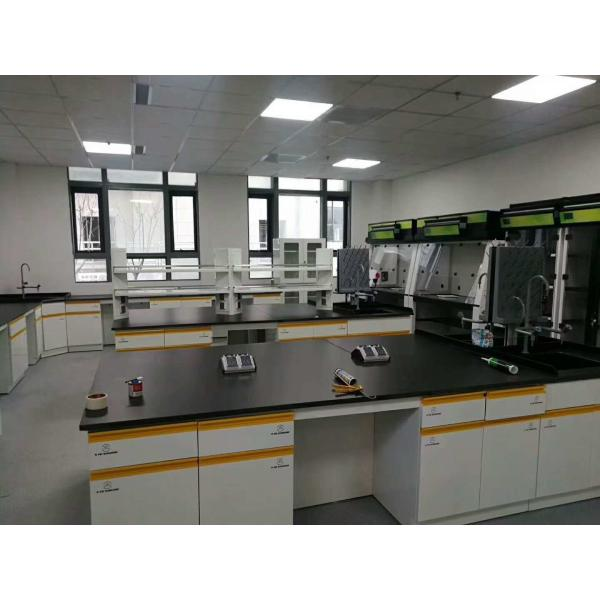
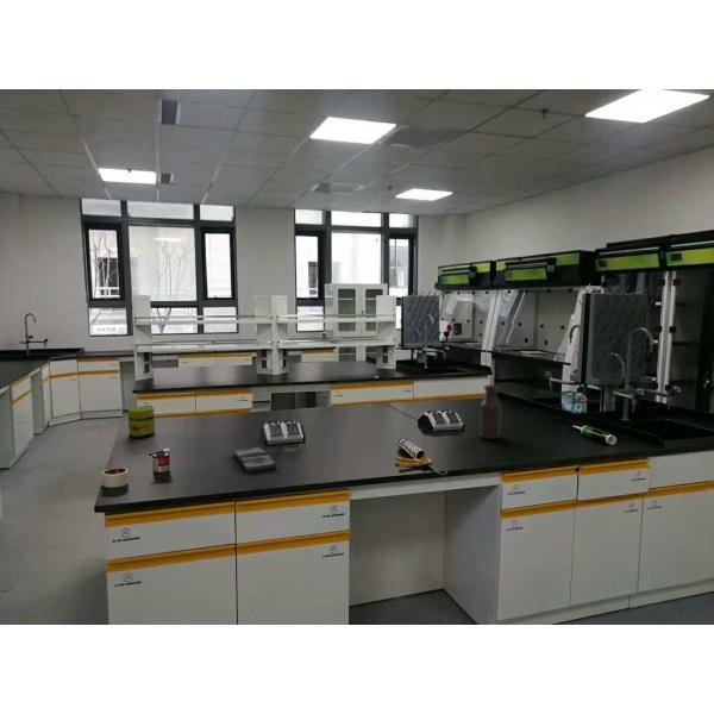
+ jar [127,406,156,439]
+ diary [232,445,277,474]
+ bottle [478,384,502,440]
